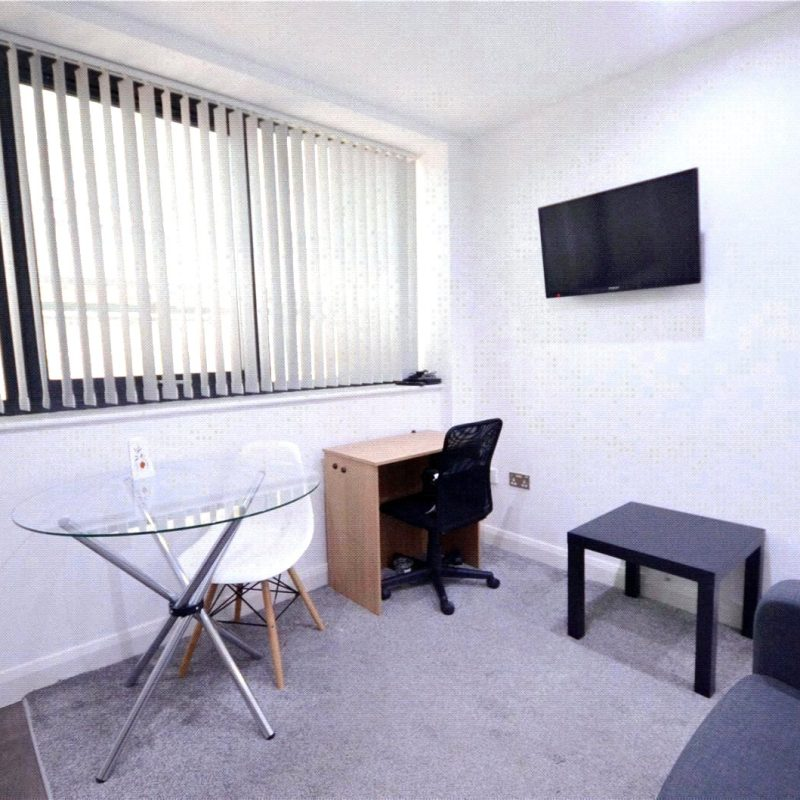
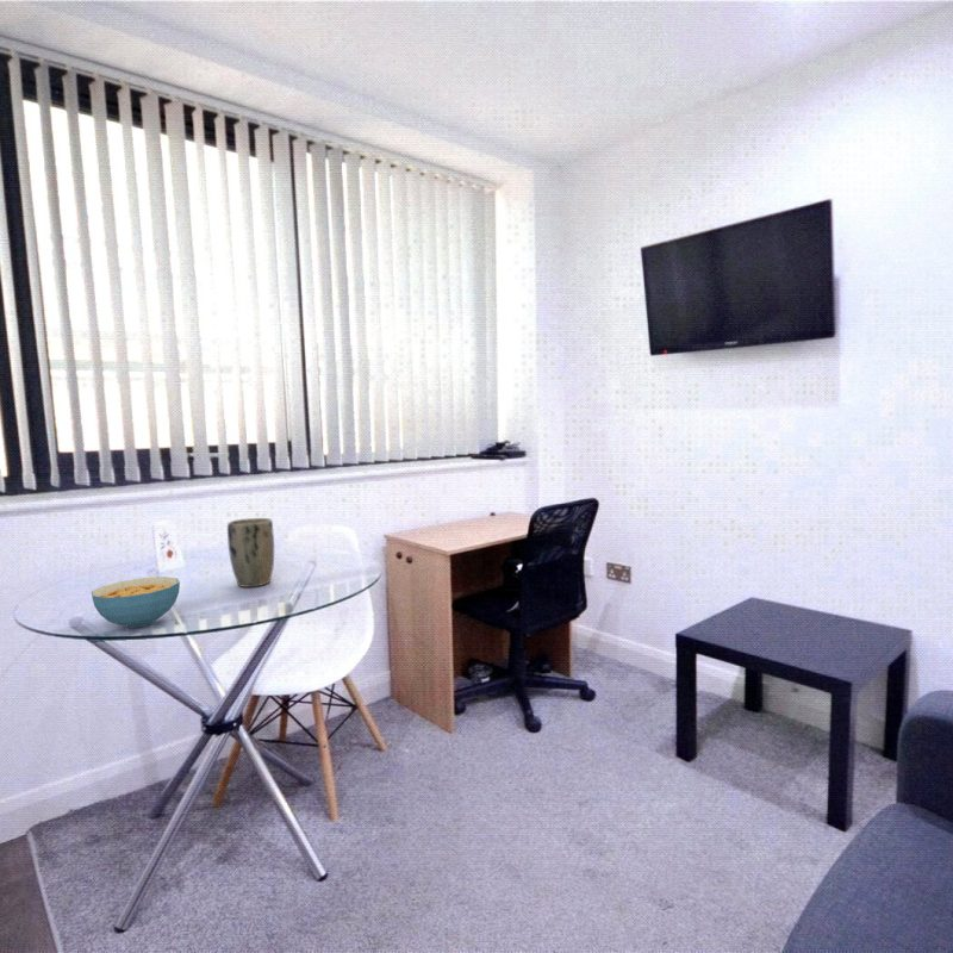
+ plant pot [226,517,275,588]
+ cereal bowl [91,575,181,629]
